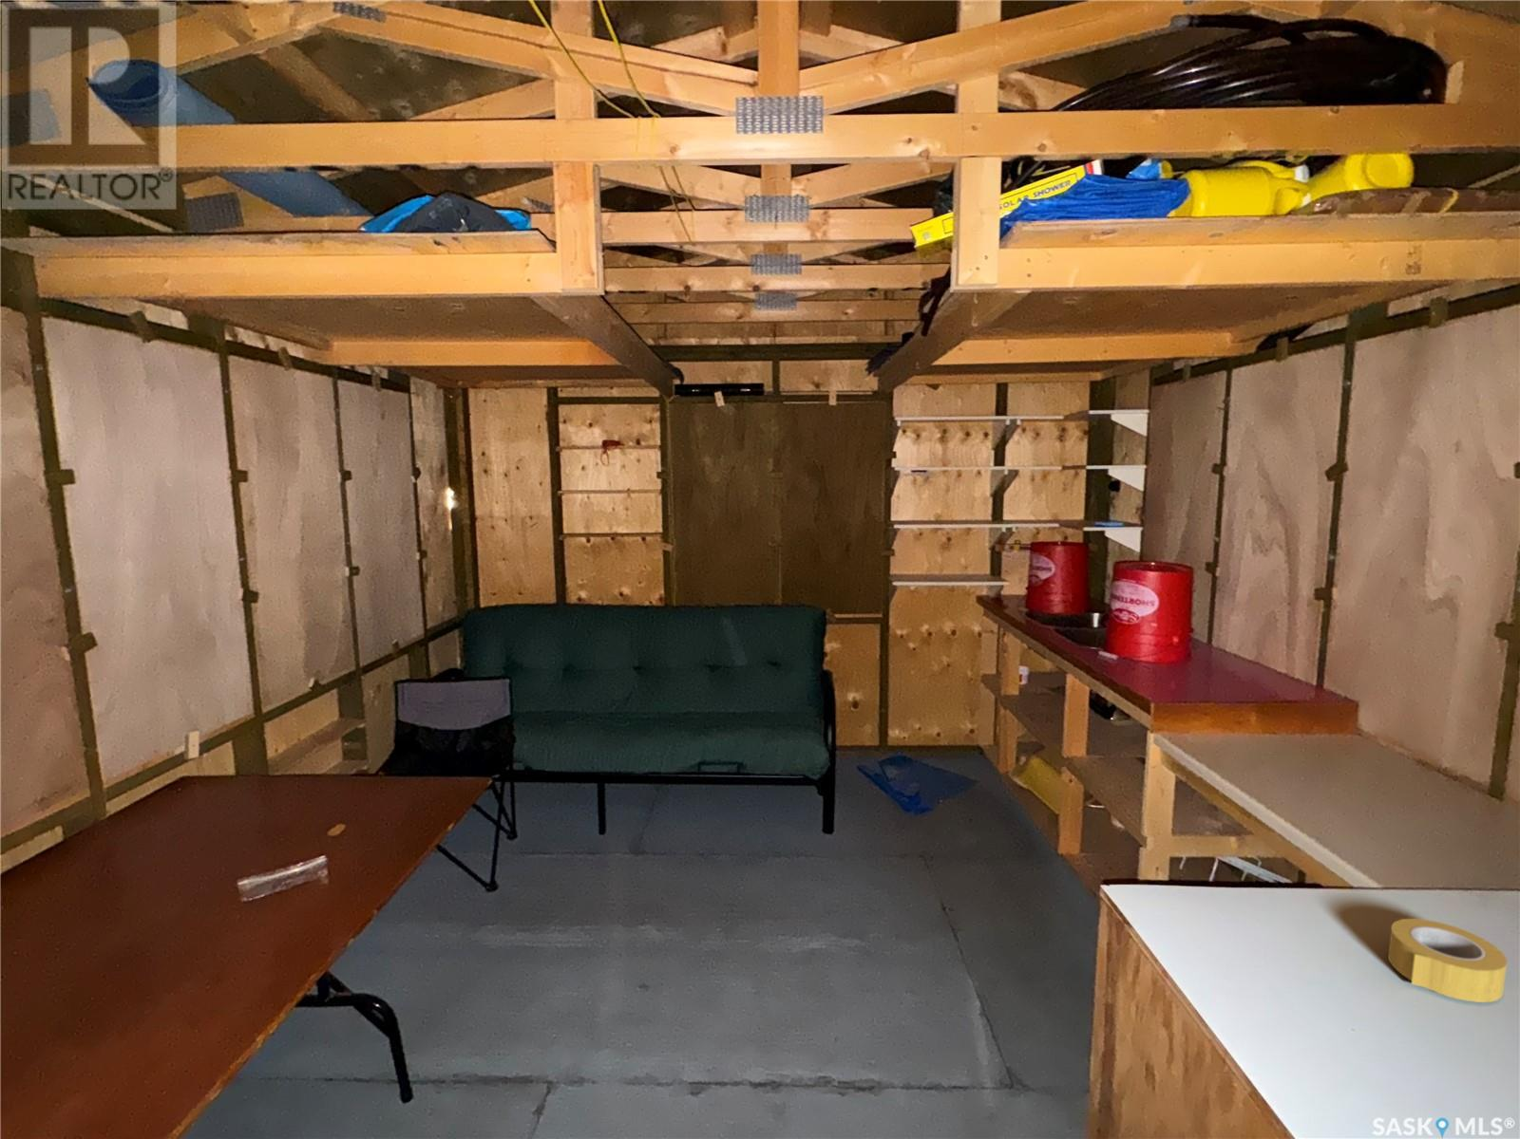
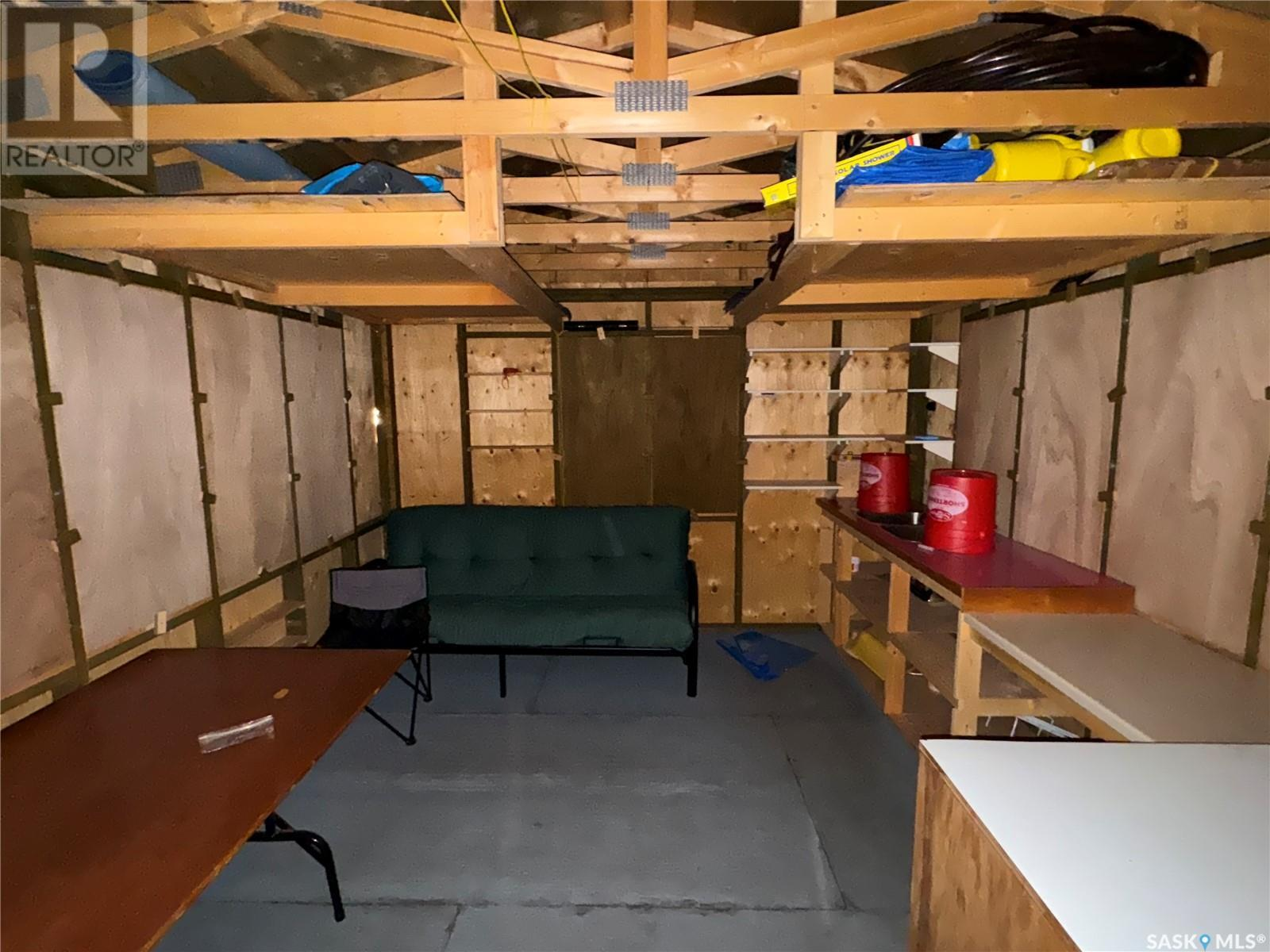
- adhesive tape [1387,918,1508,1004]
